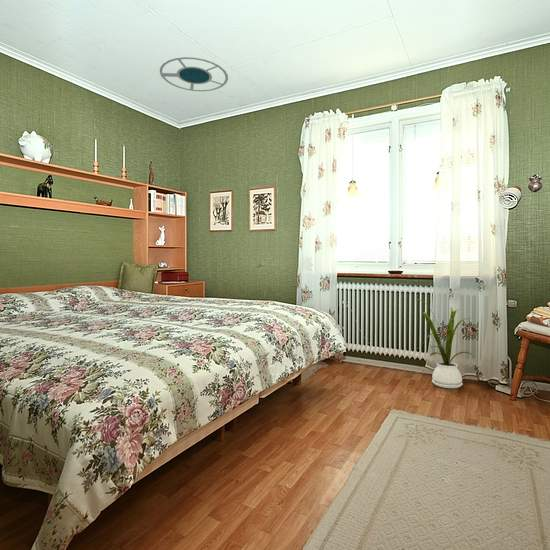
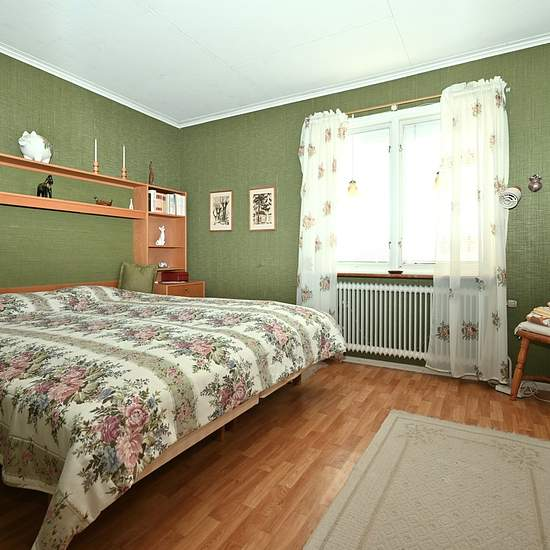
- house plant [416,298,475,389]
- ceiling lamp [159,56,229,92]
